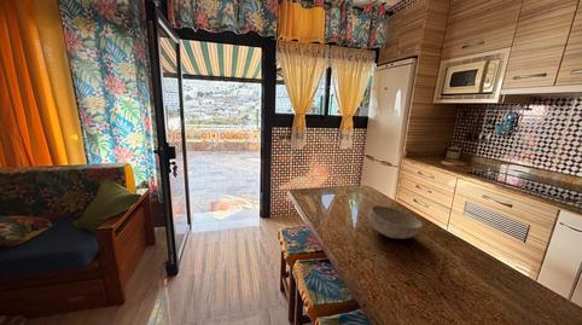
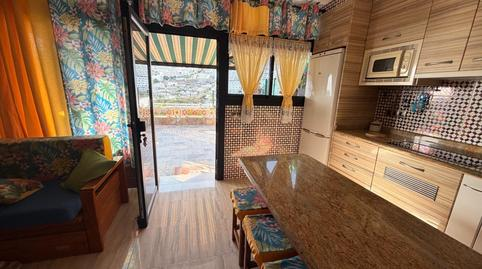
- bowl [367,204,424,240]
